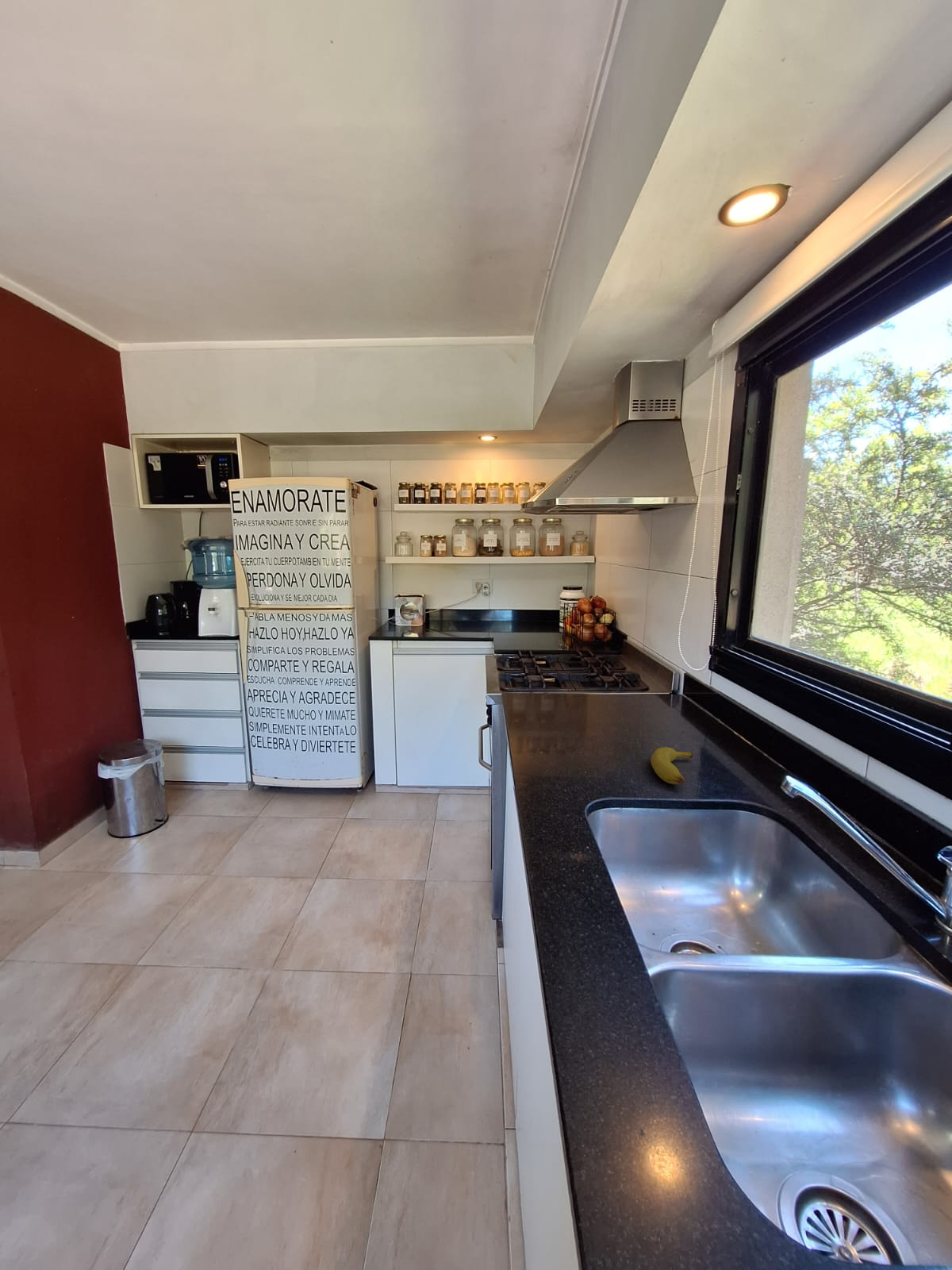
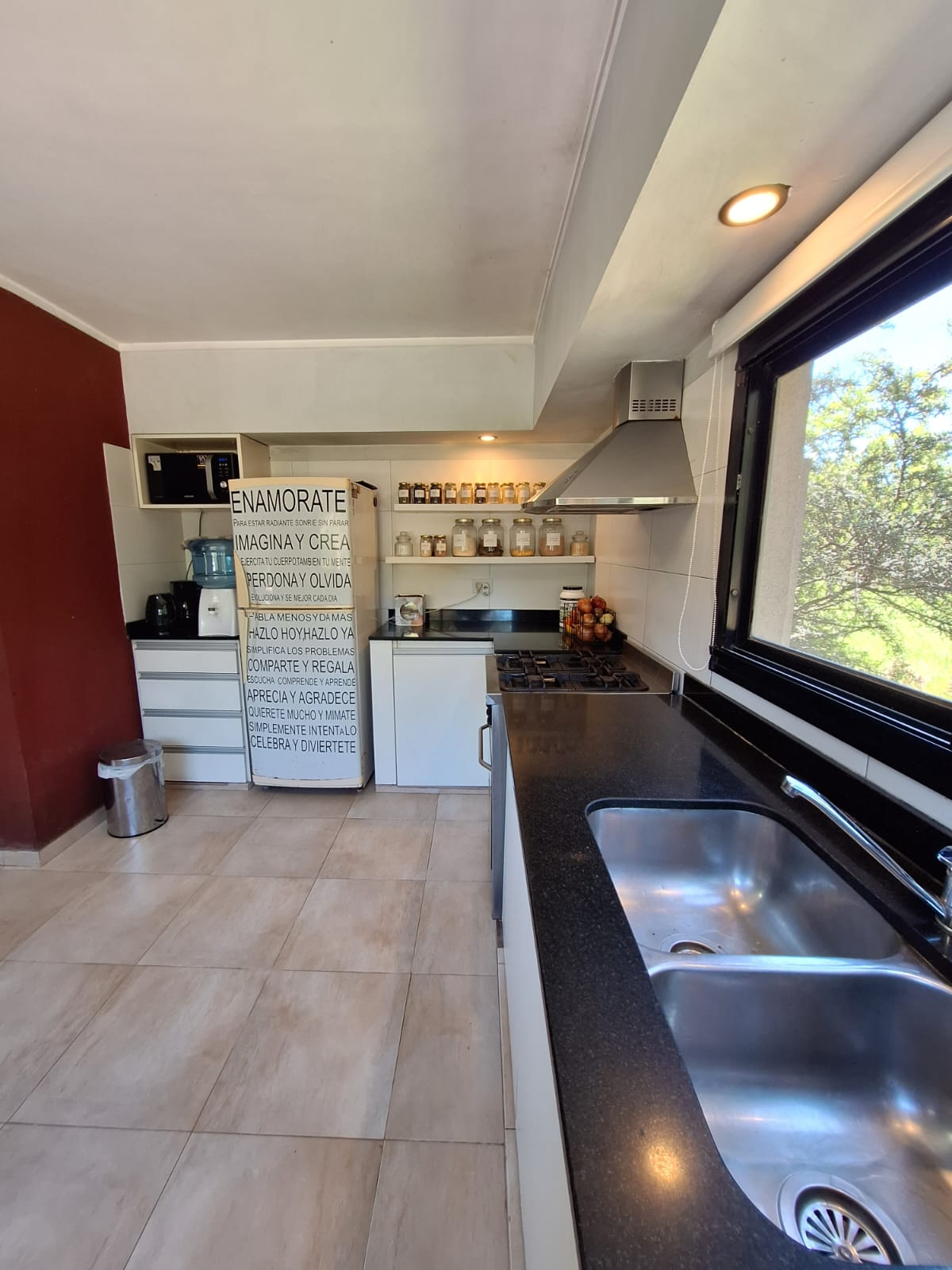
- banana [651,746,693,785]
